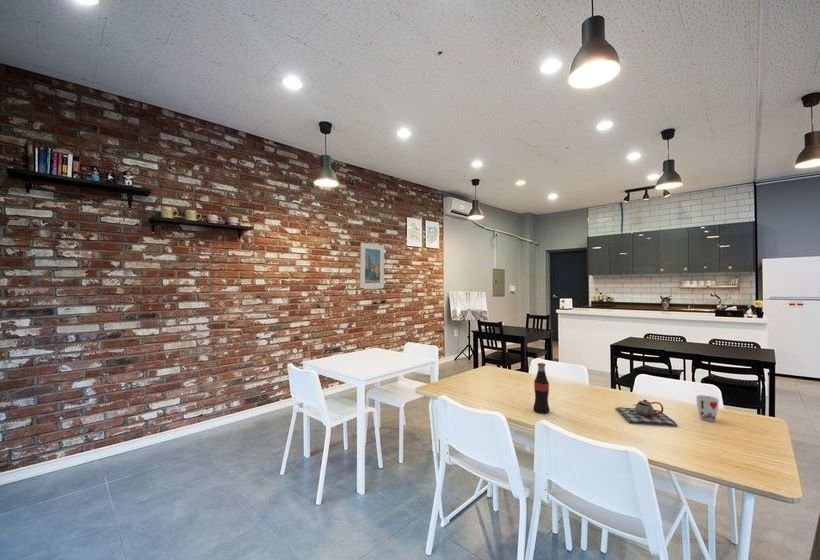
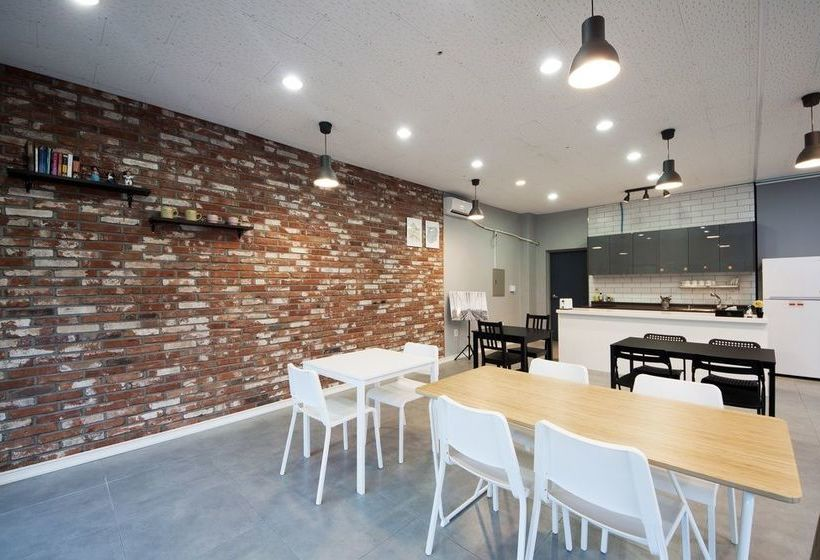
- teapot [614,399,679,427]
- bottle [532,362,551,414]
- cup [695,394,720,422]
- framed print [359,242,385,289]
